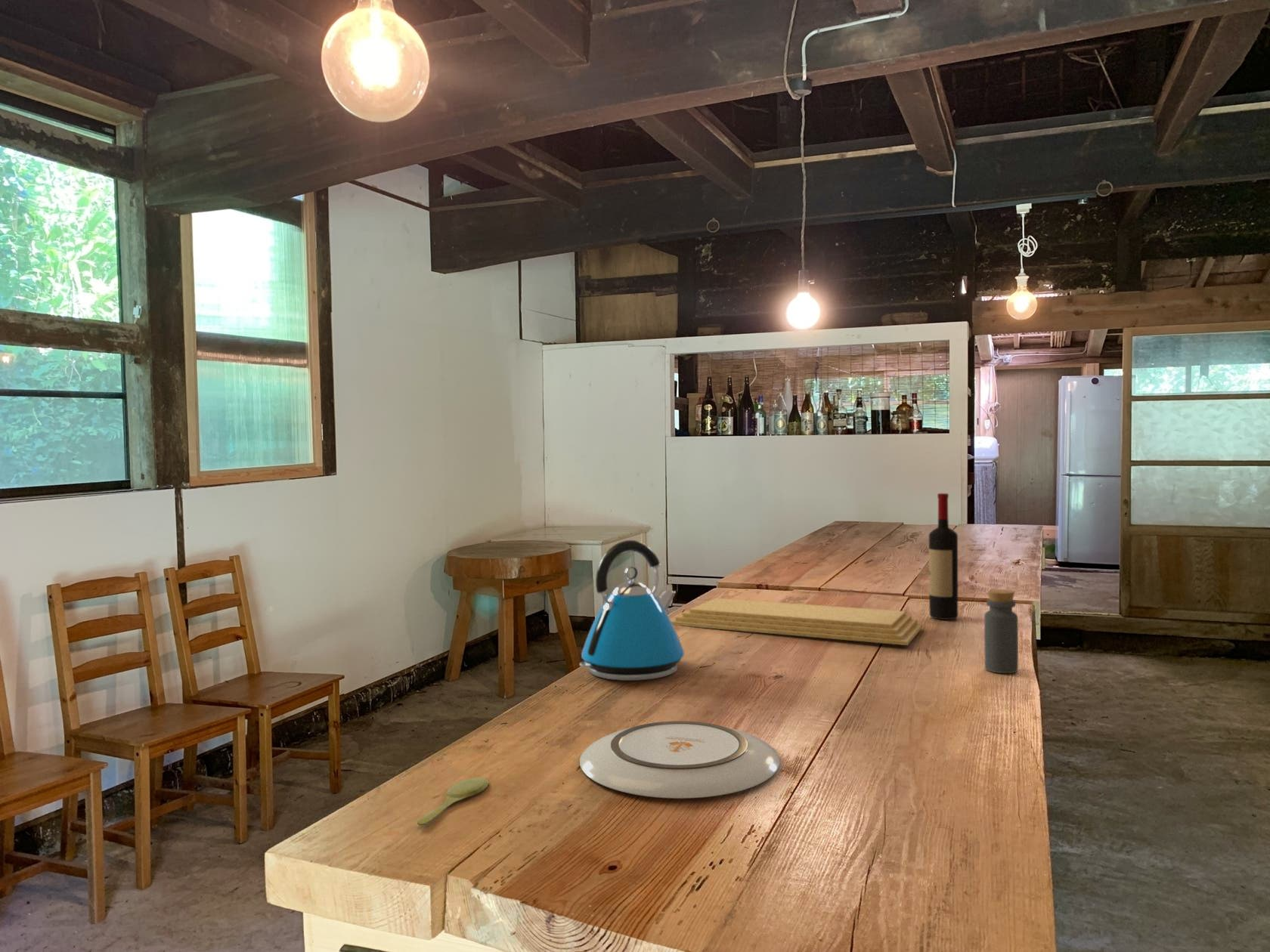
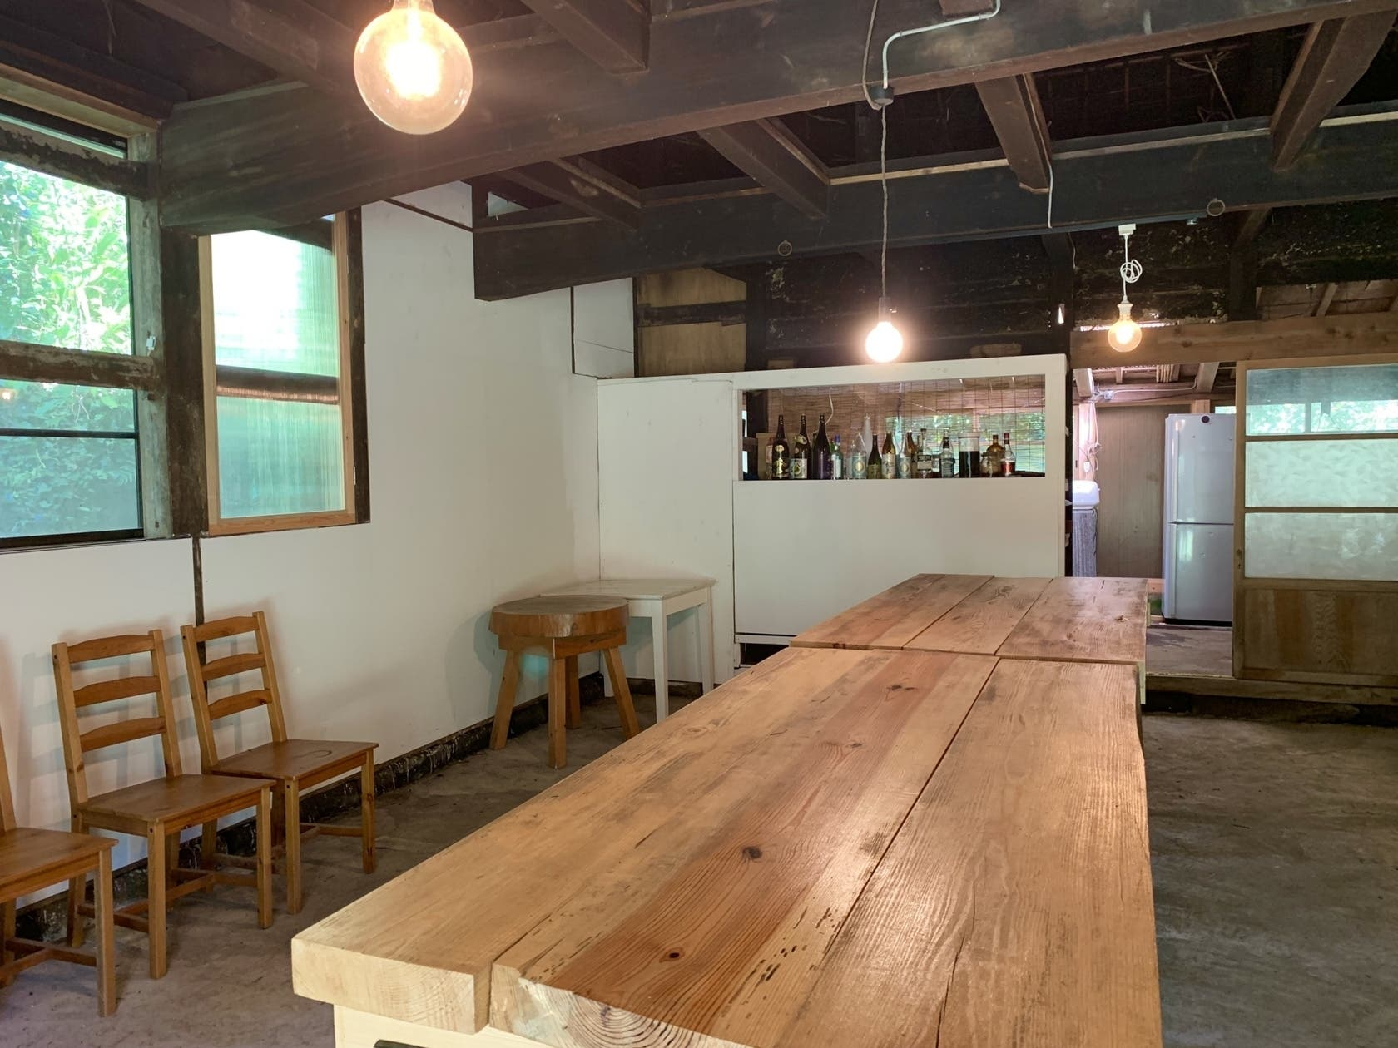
- cutting board [671,598,924,646]
- spoon [417,777,489,826]
- kettle [579,539,685,682]
- plate [579,720,781,799]
- bottle [983,589,1019,674]
- wine bottle [928,493,959,620]
